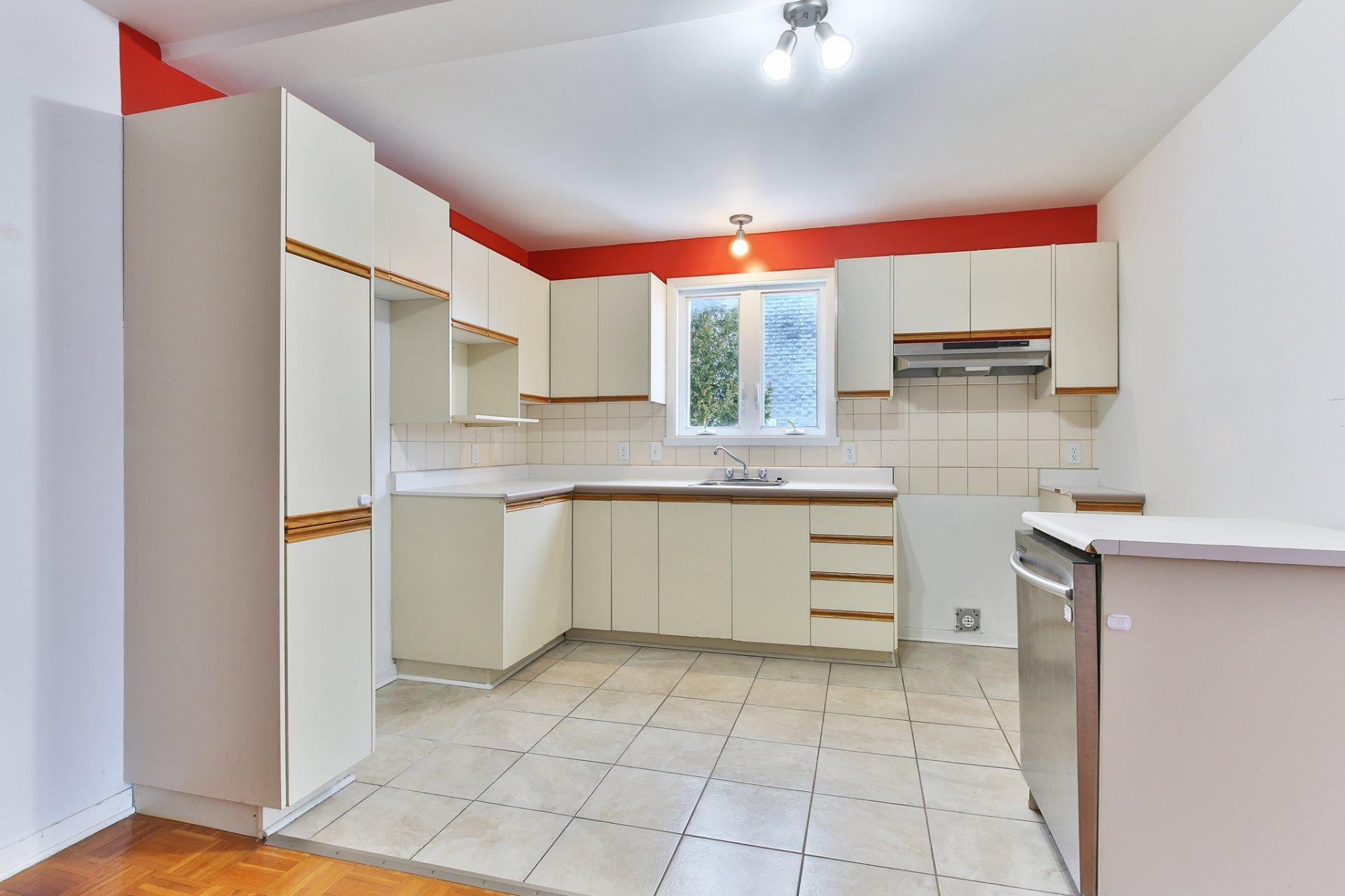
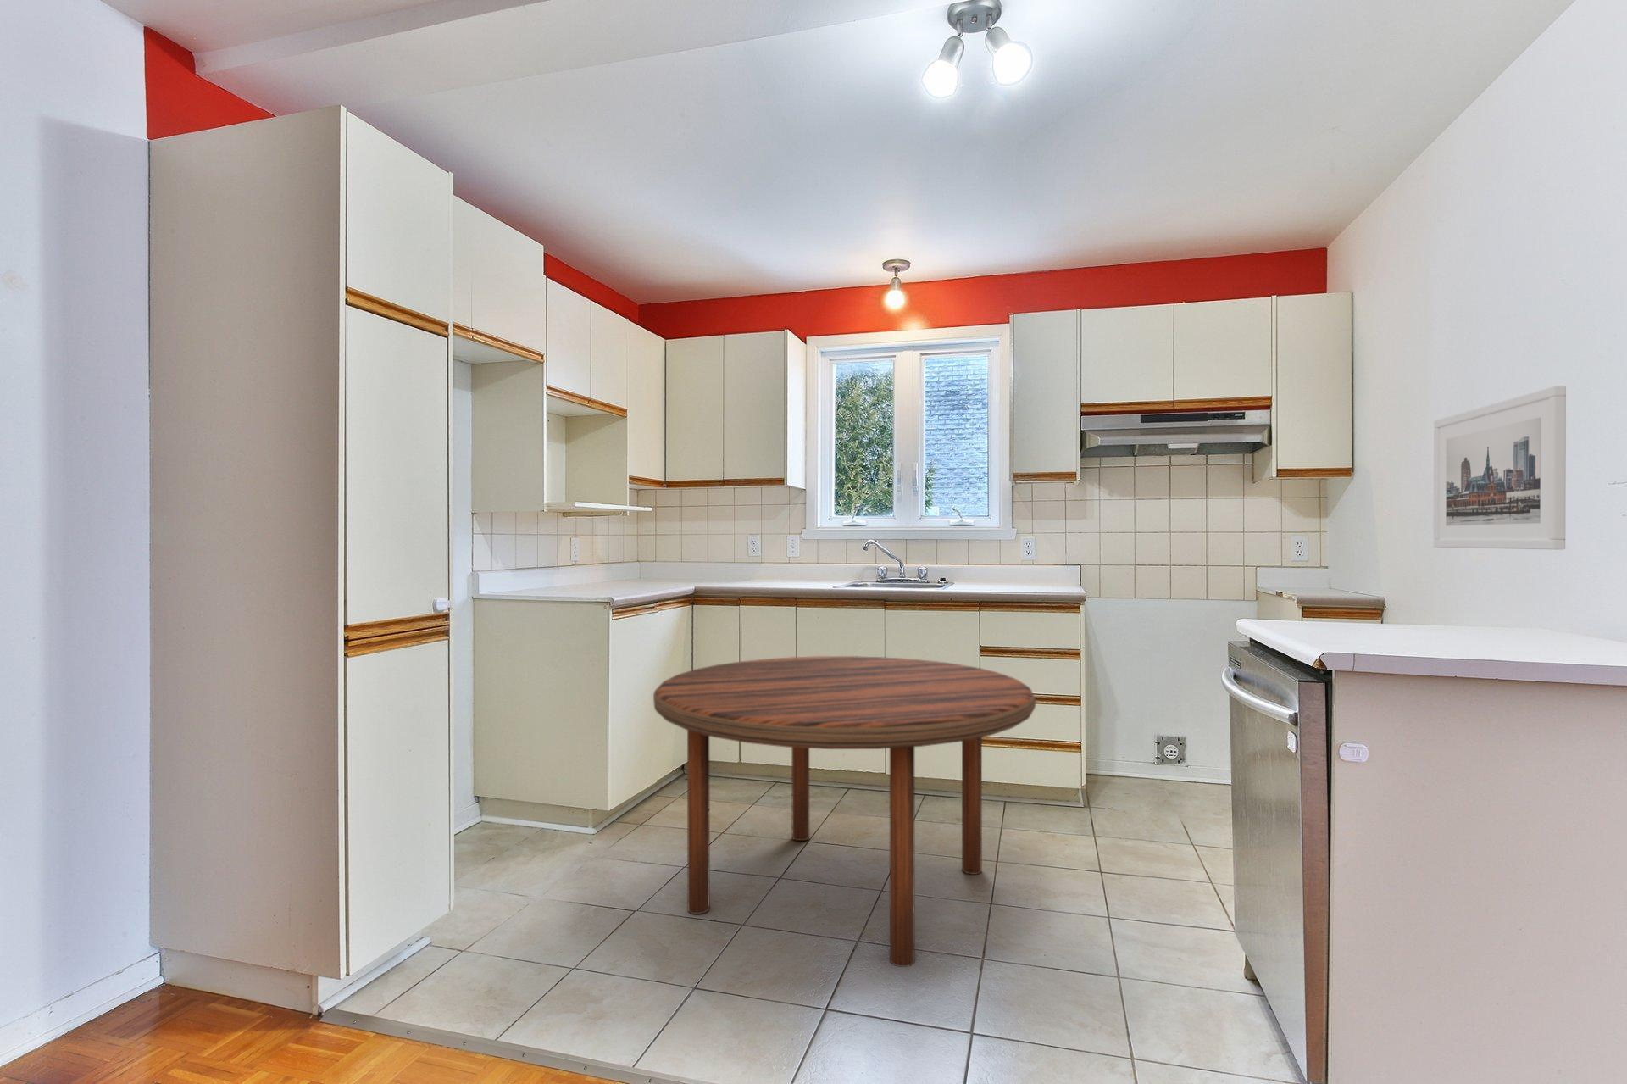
+ dining table [652,656,1037,968]
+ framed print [1433,385,1567,550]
